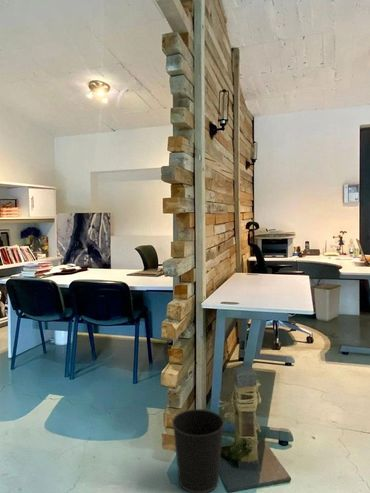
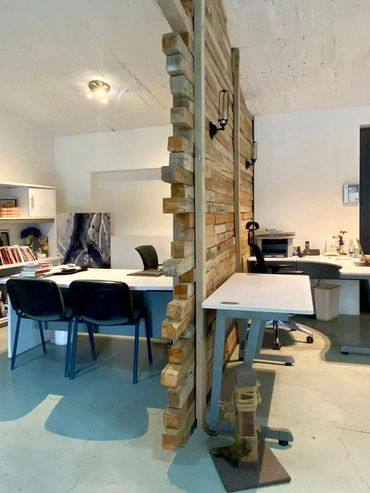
- wastebasket [171,408,225,493]
